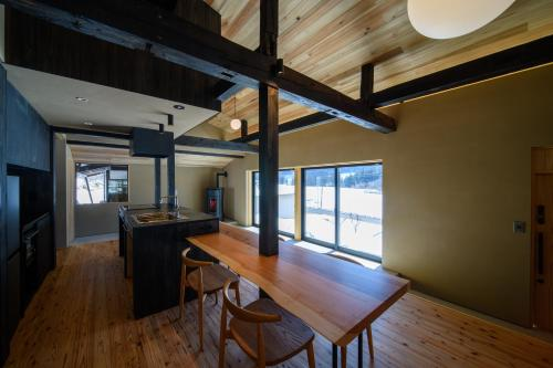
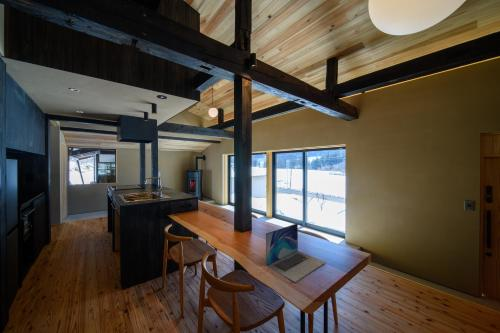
+ laptop [265,222,327,283]
